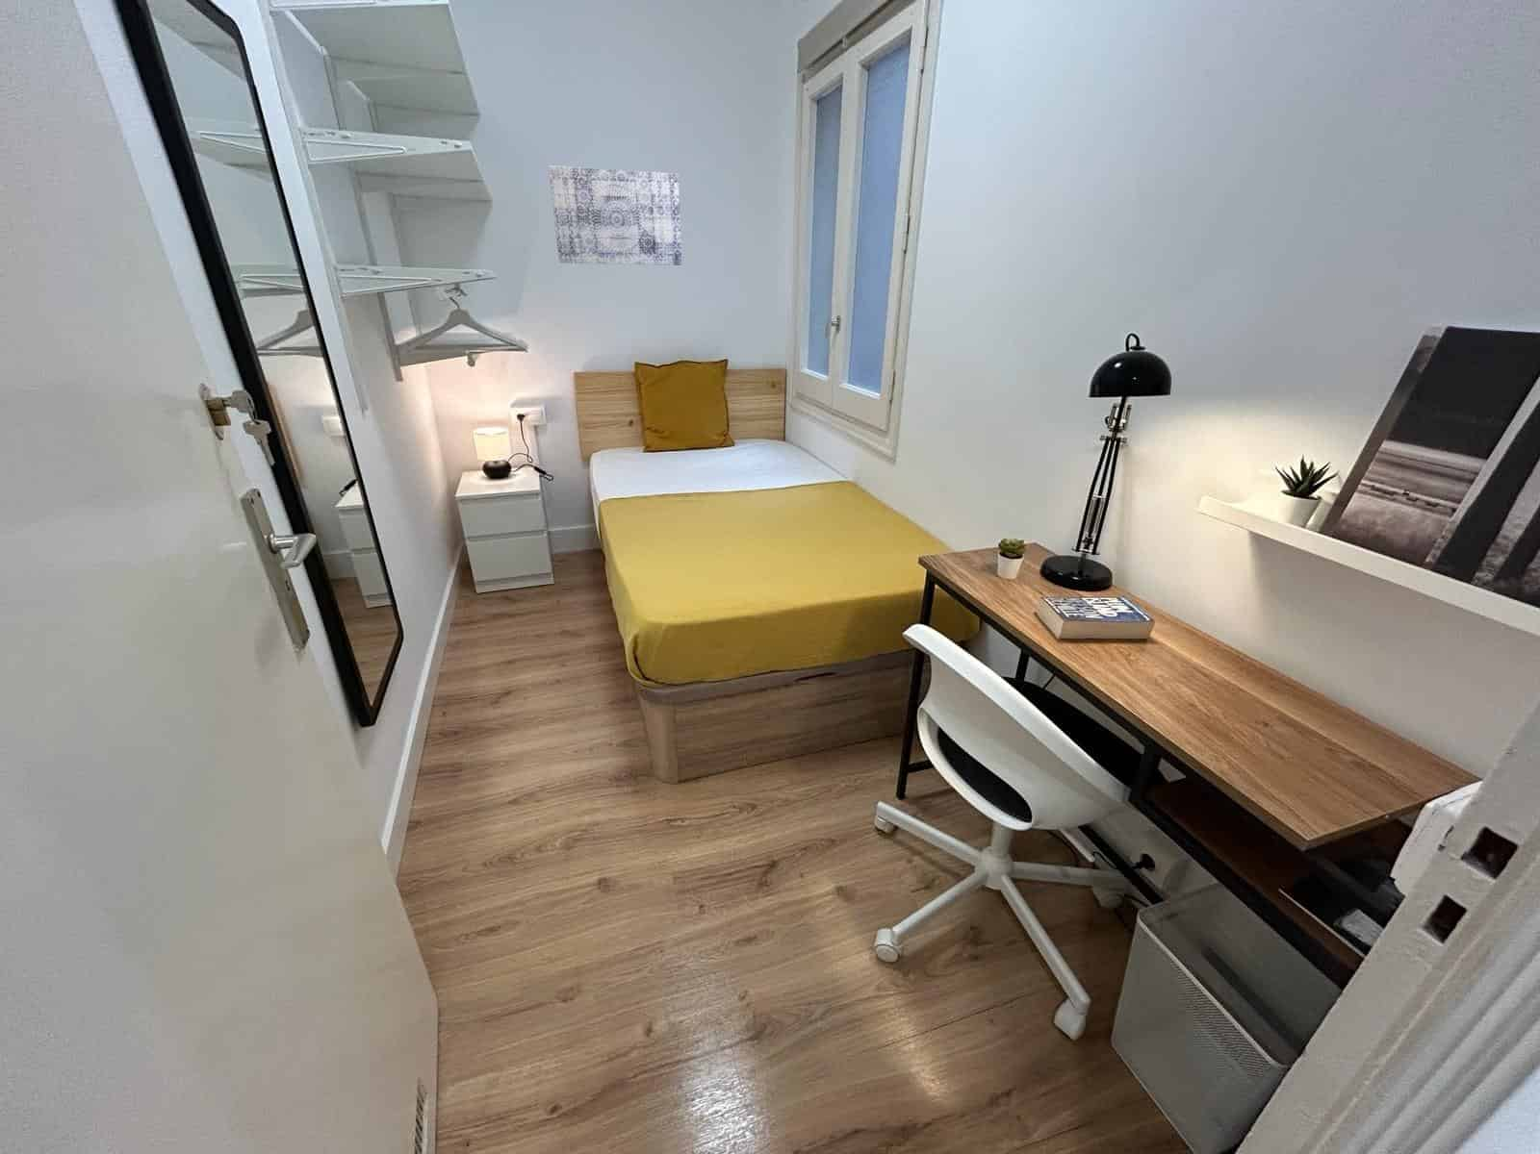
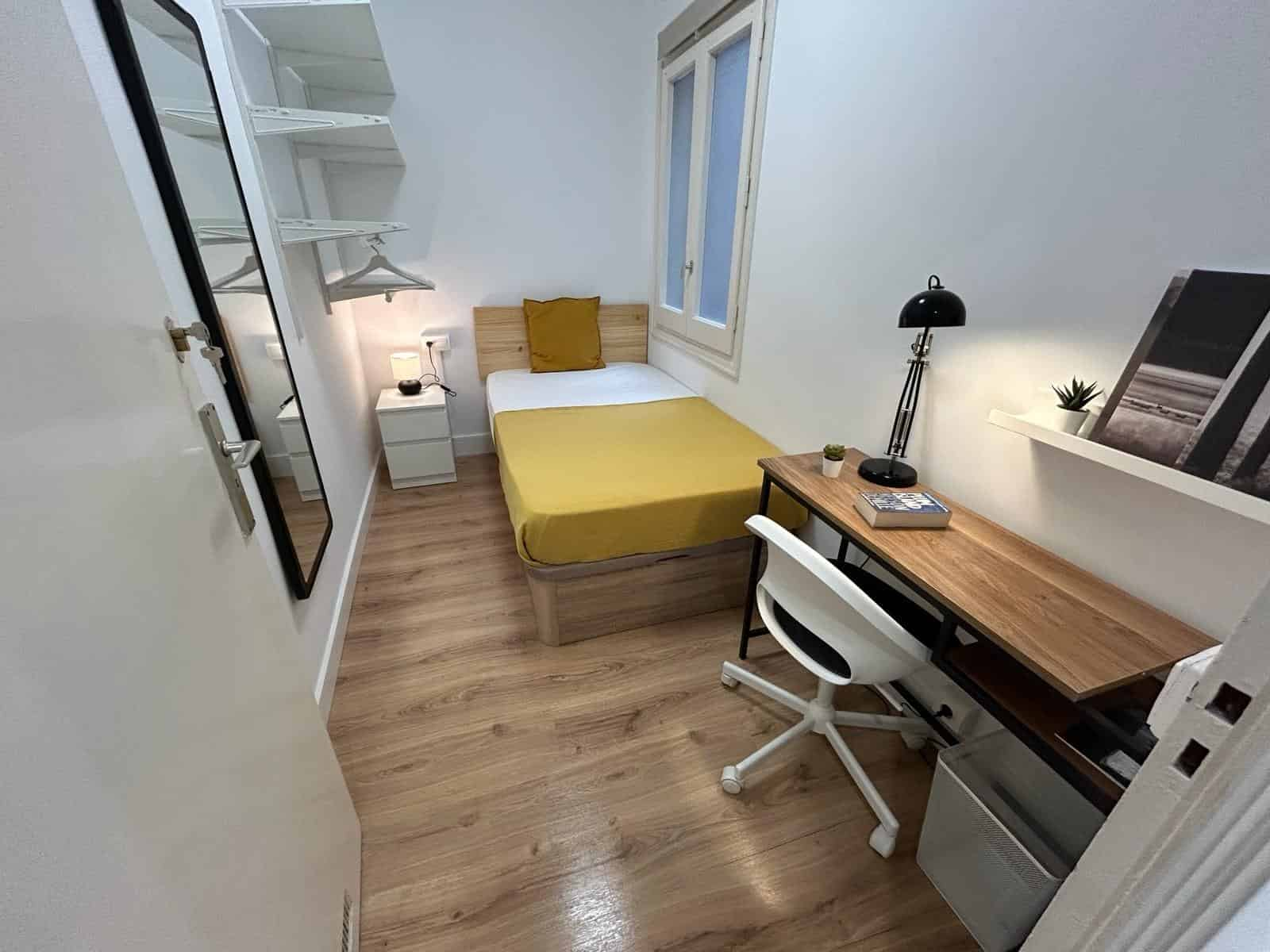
- wall art [548,165,683,267]
